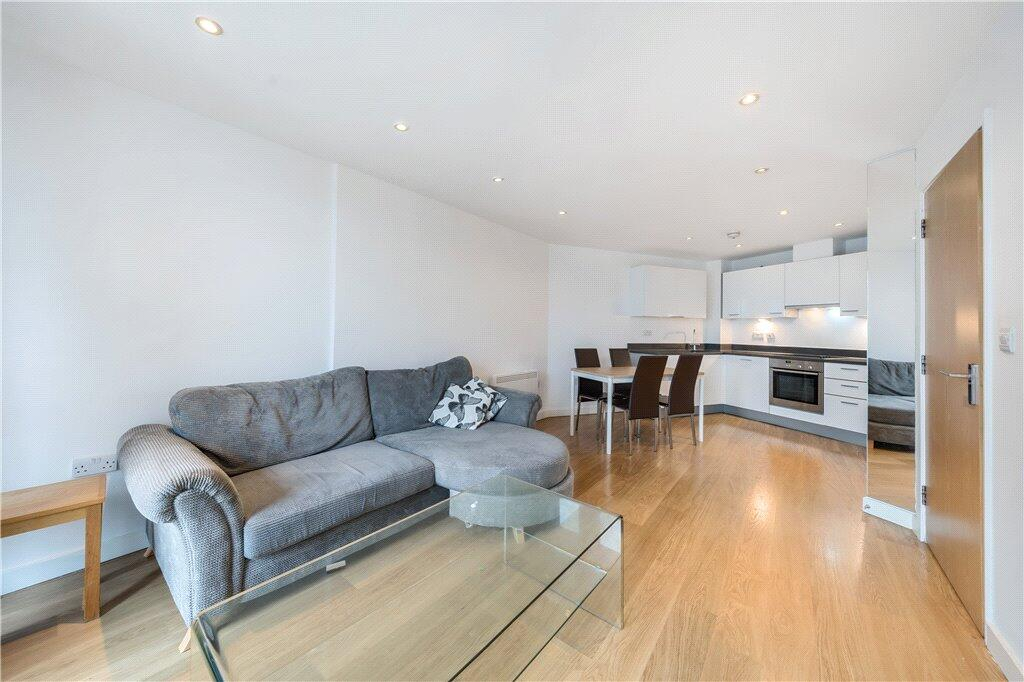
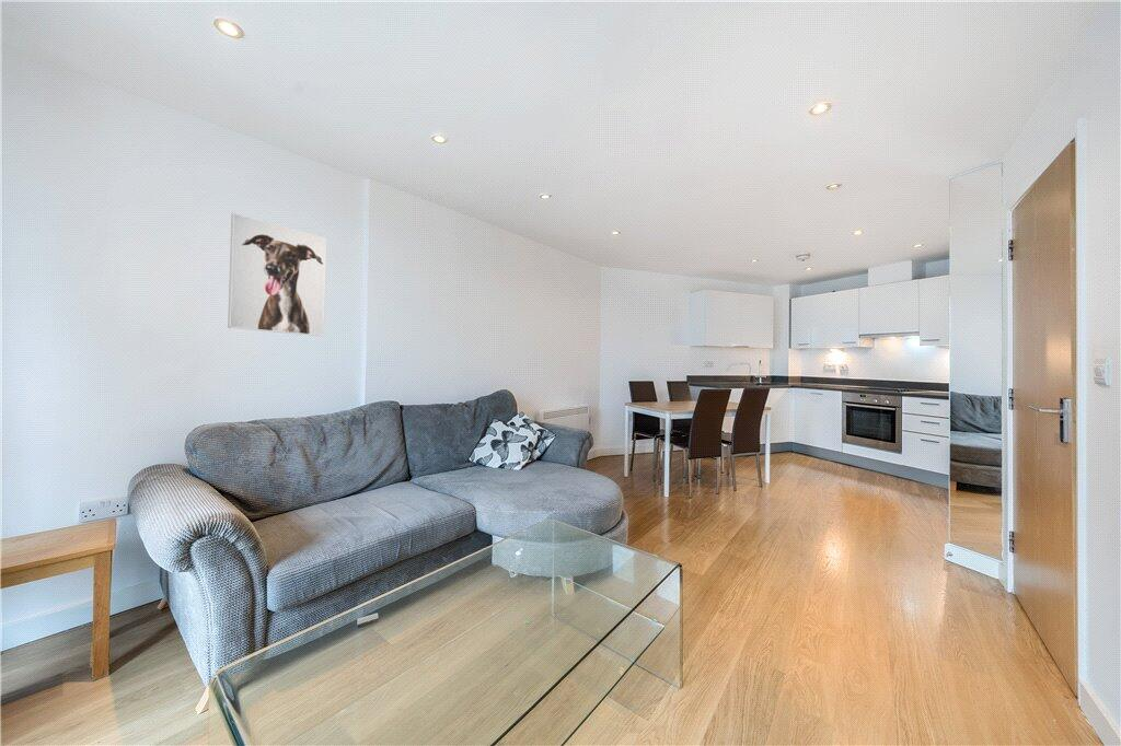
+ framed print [227,212,328,337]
